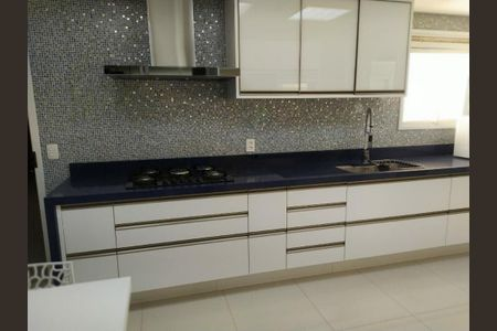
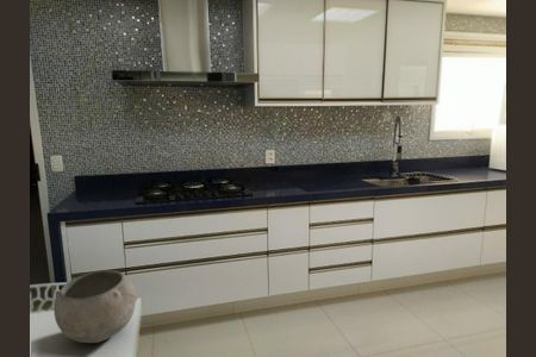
+ bowl [52,269,138,344]
